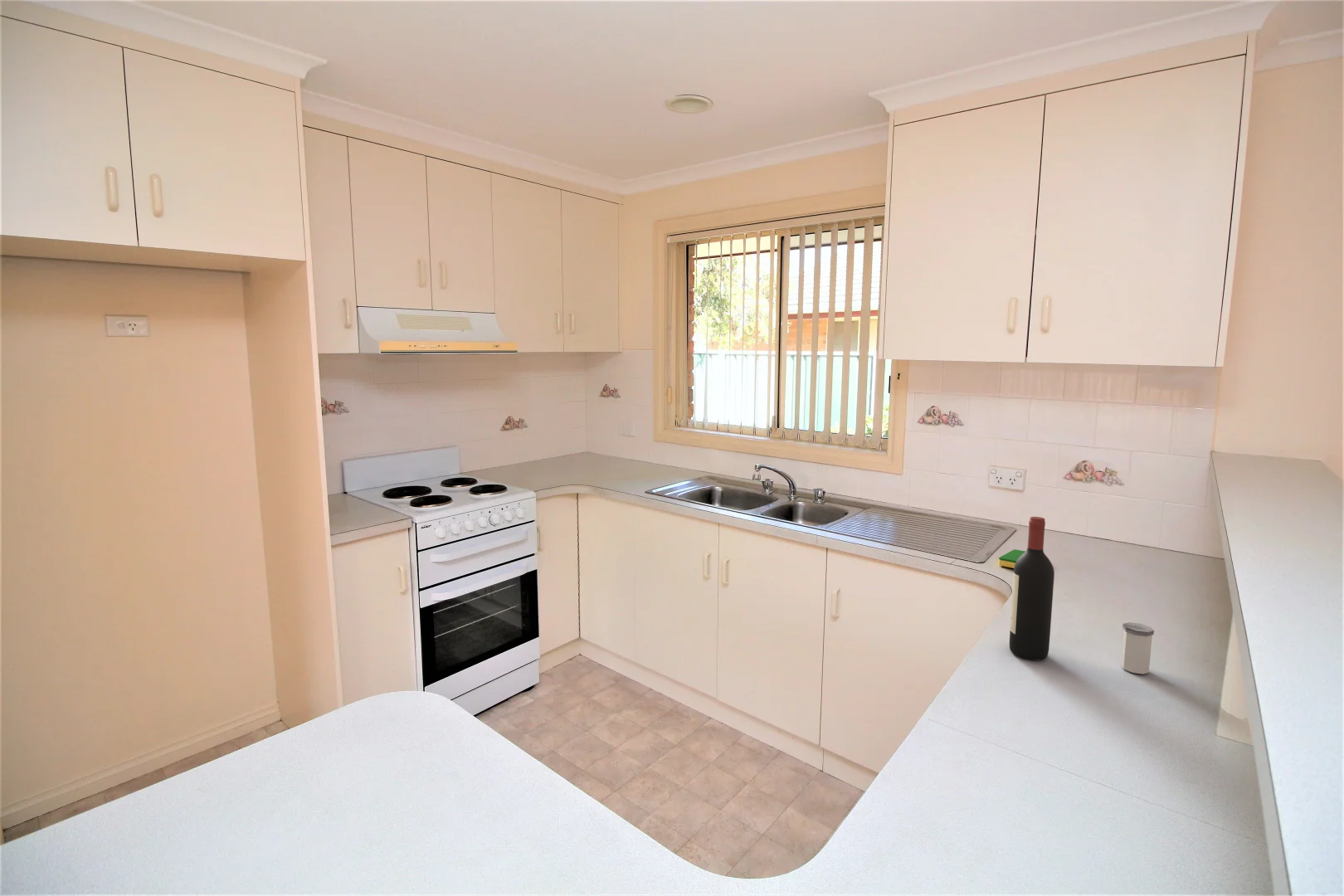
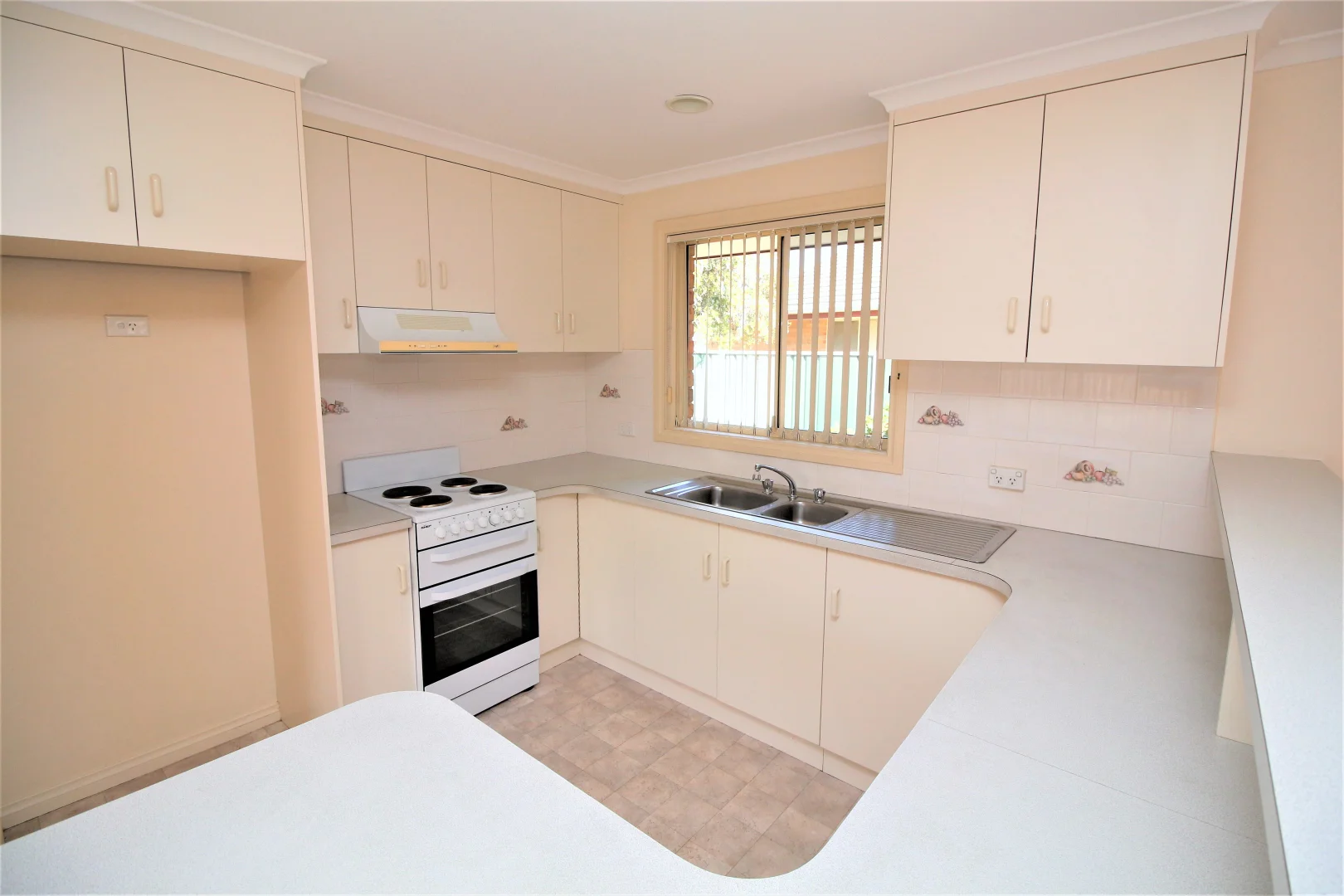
- dish sponge [997,548,1026,569]
- wine bottle [1009,516,1055,661]
- salt shaker [1120,621,1155,674]
